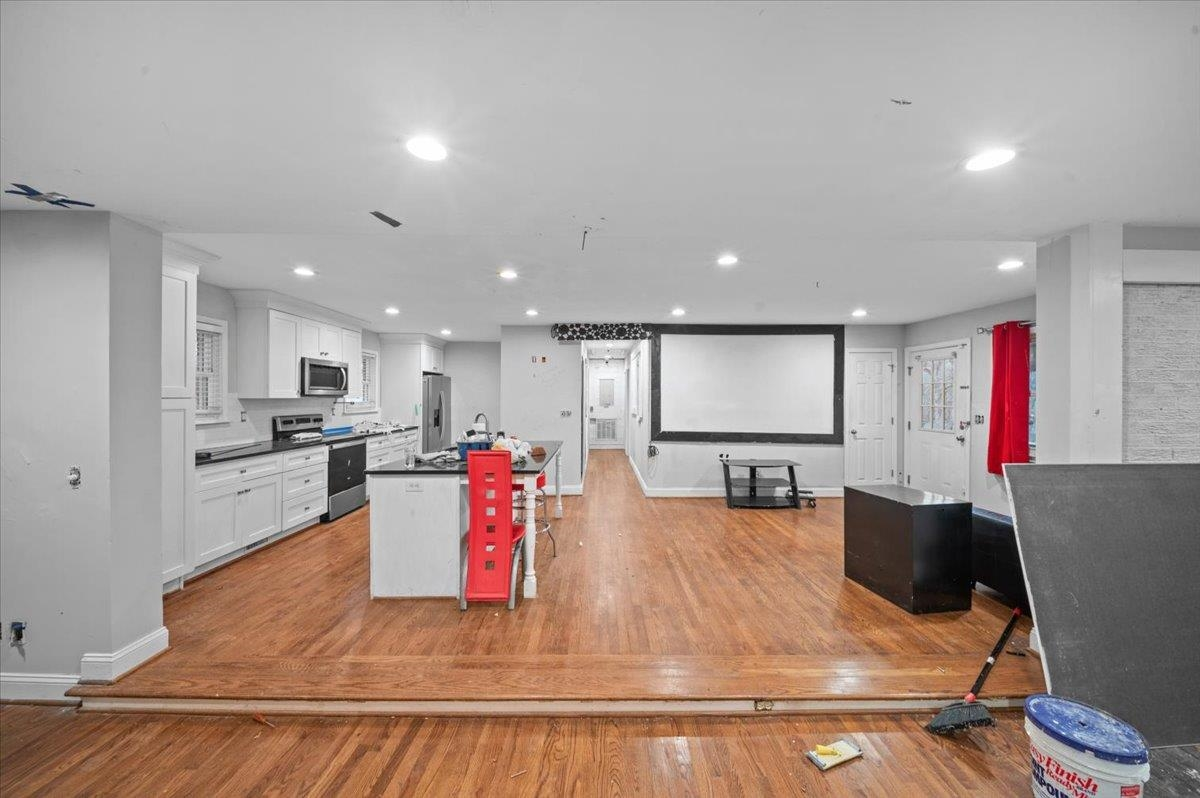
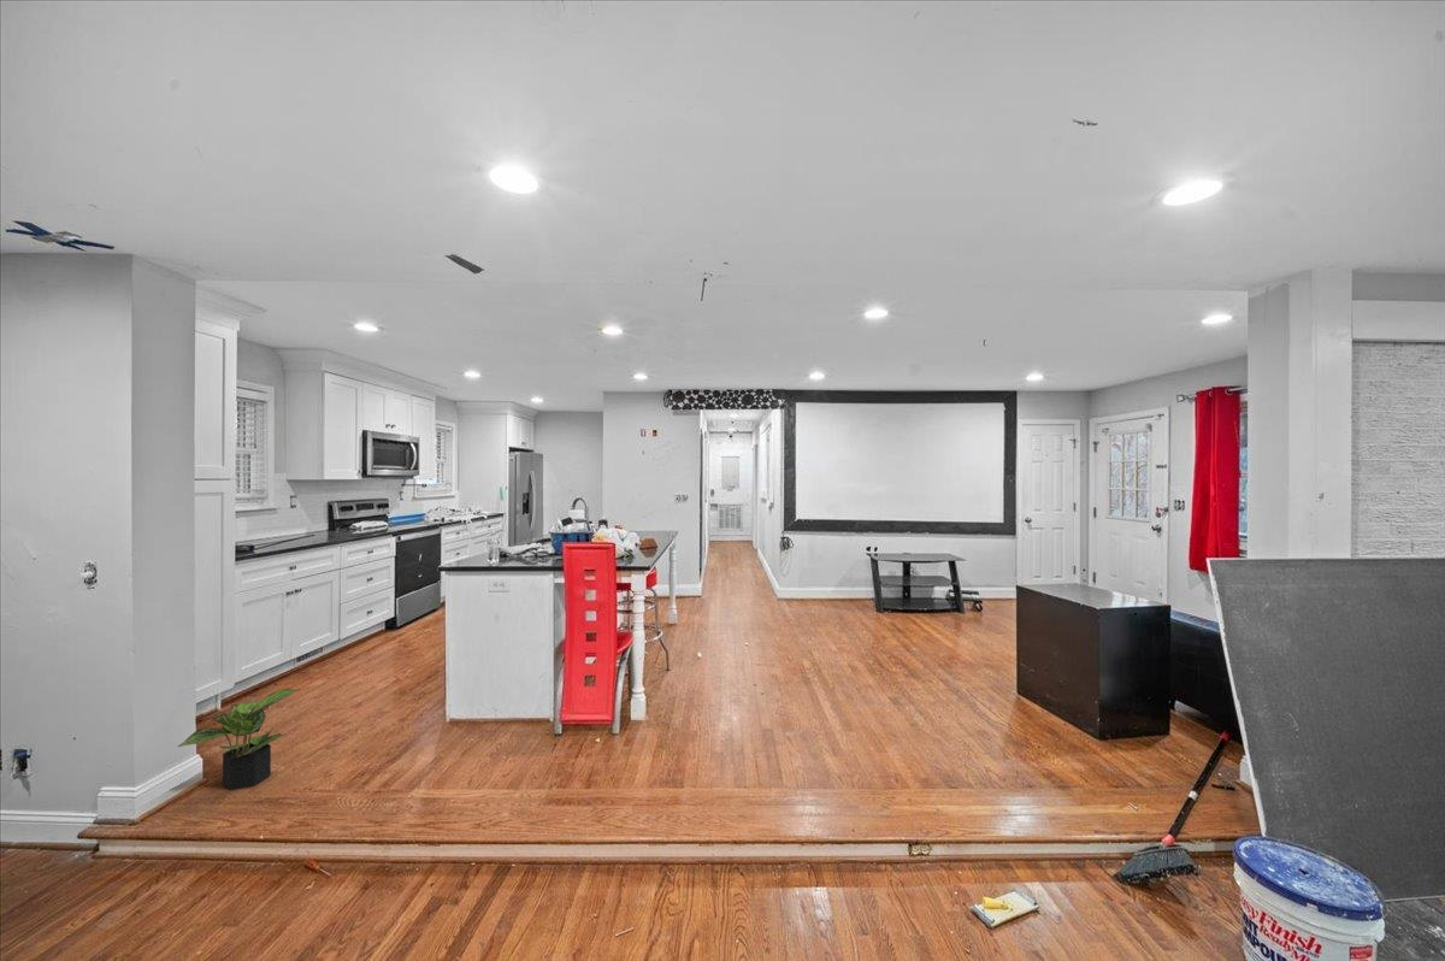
+ potted plant [177,688,301,791]
